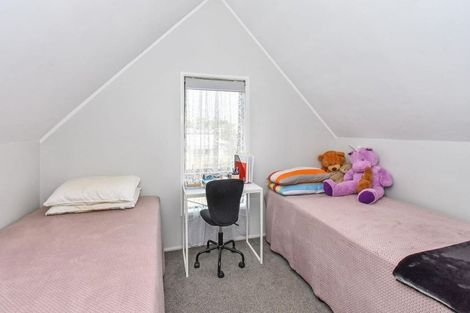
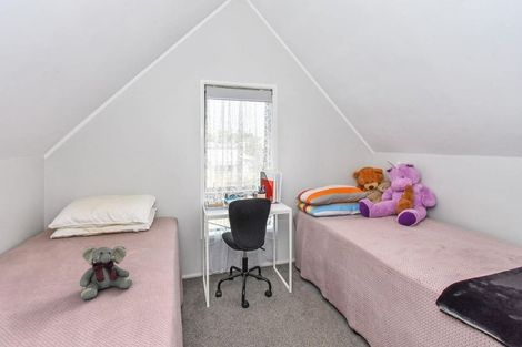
+ plush elephant [79,245,133,300]
